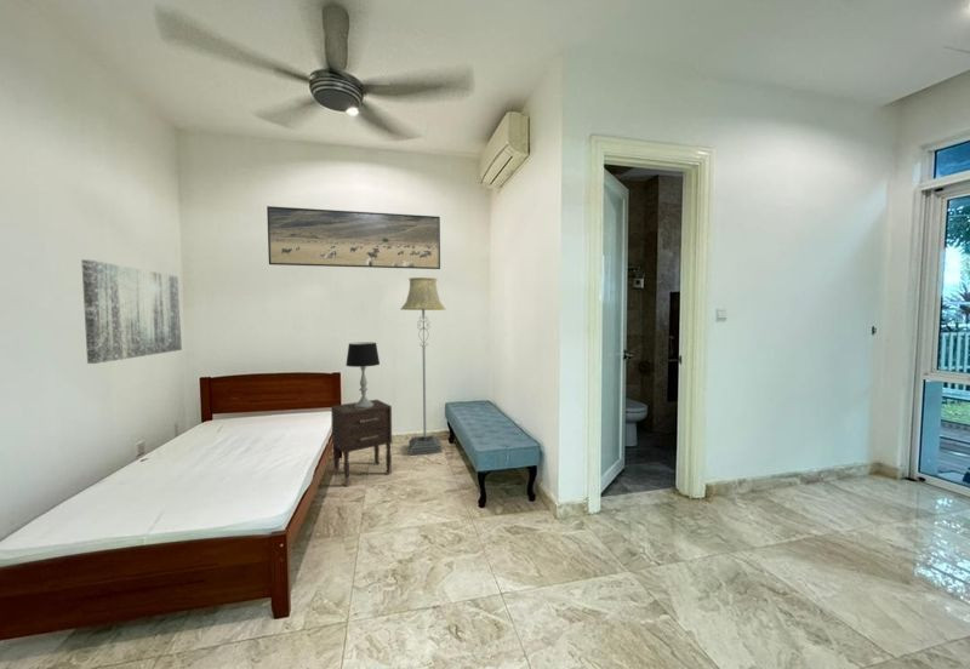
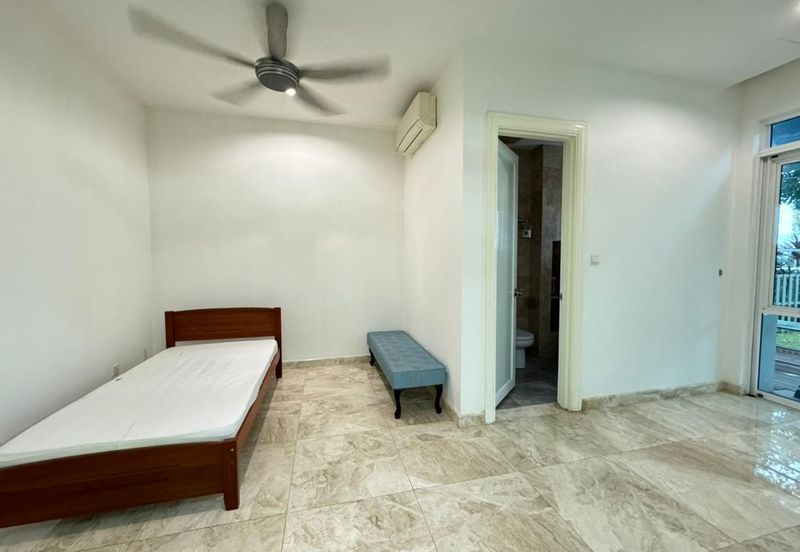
- floor lamp [399,276,446,457]
- nightstand [330,399,393,487]
- wall art [80,258,183,365]
- table lamp [344,341,381,408]
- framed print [266,205,441,270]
